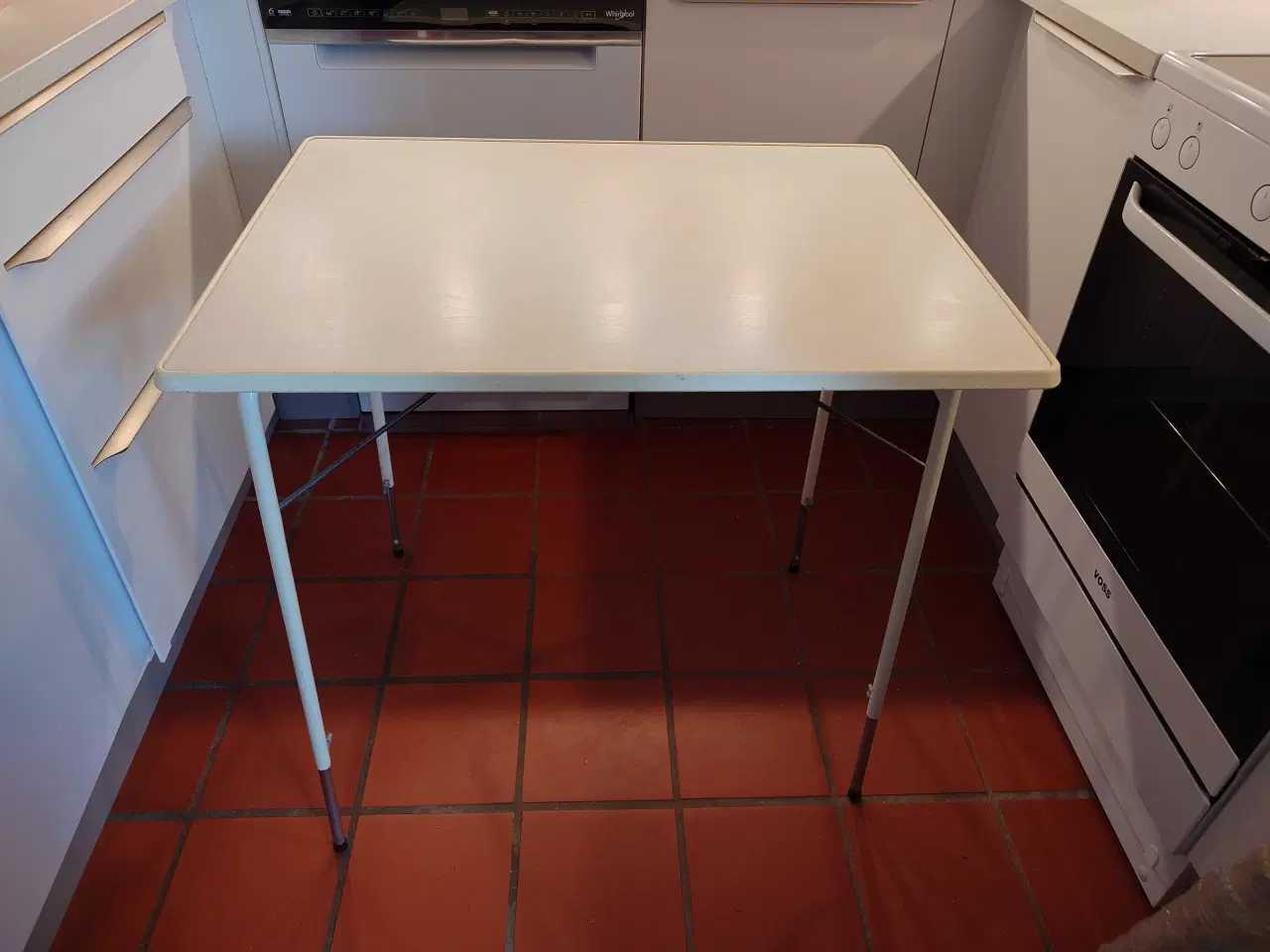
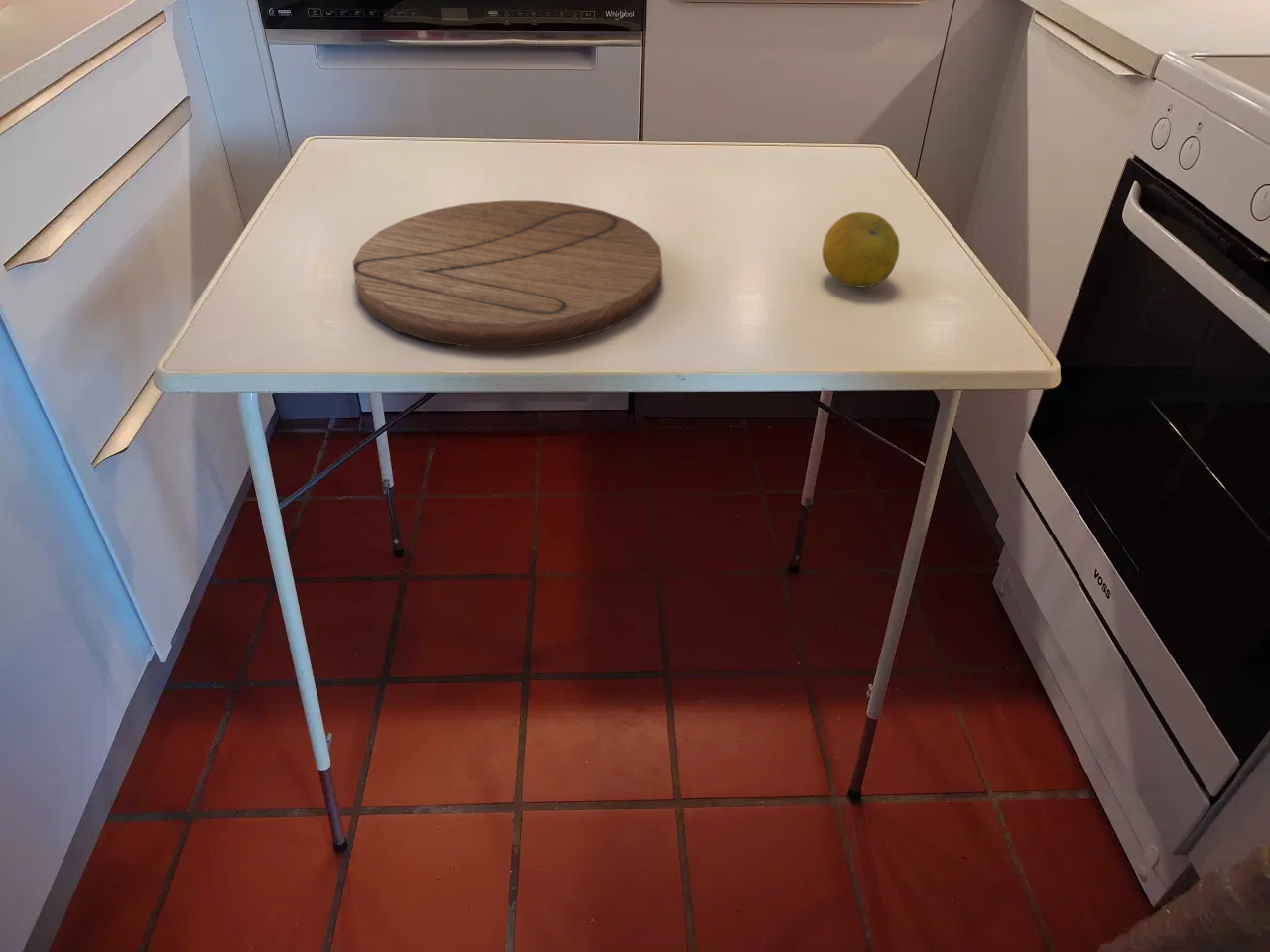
+ cutting board [352,199,663,348]
+ fruit [822,211,900,288]
